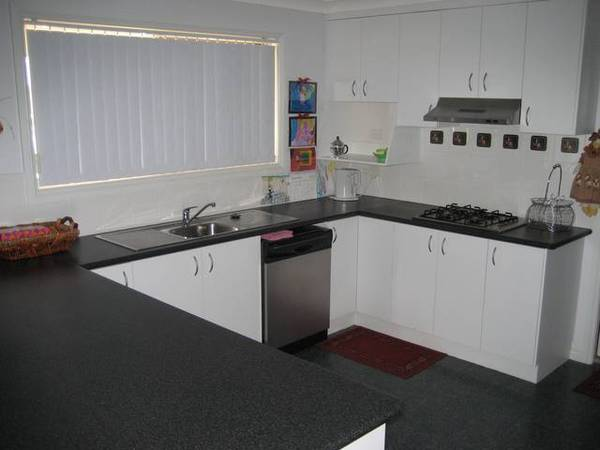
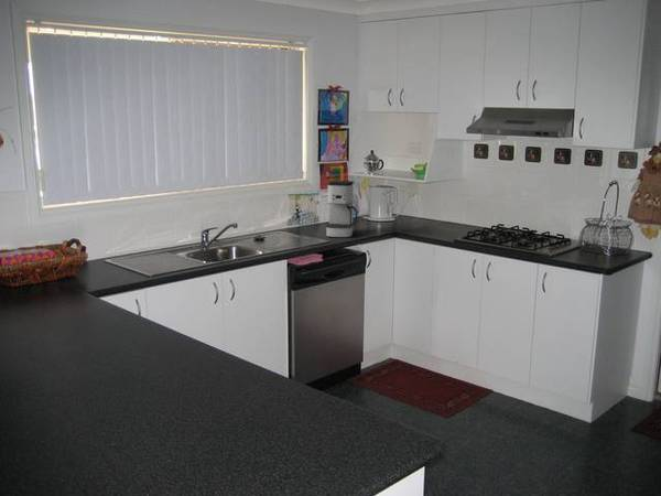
+ coffee maker [325,180,359,239]
